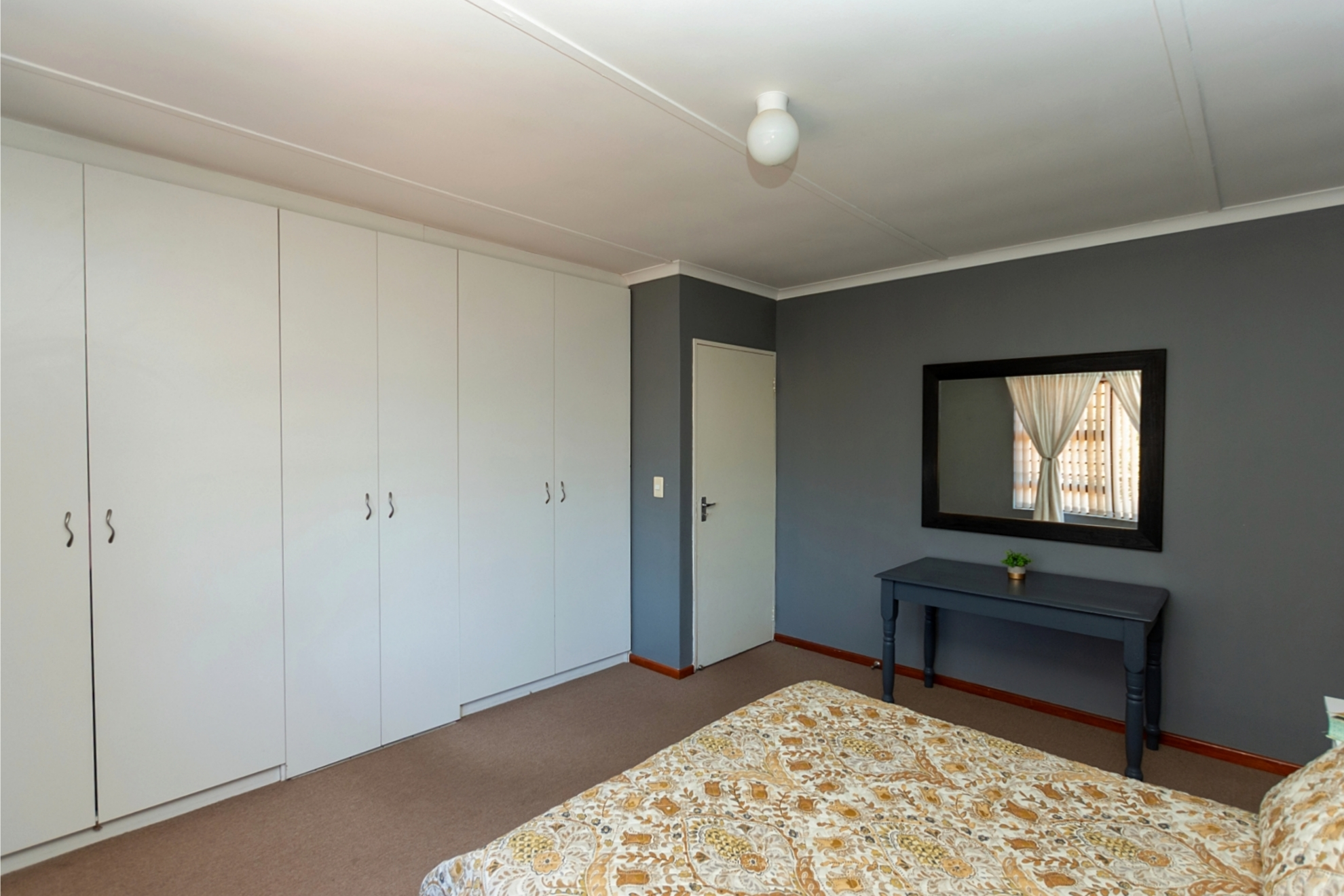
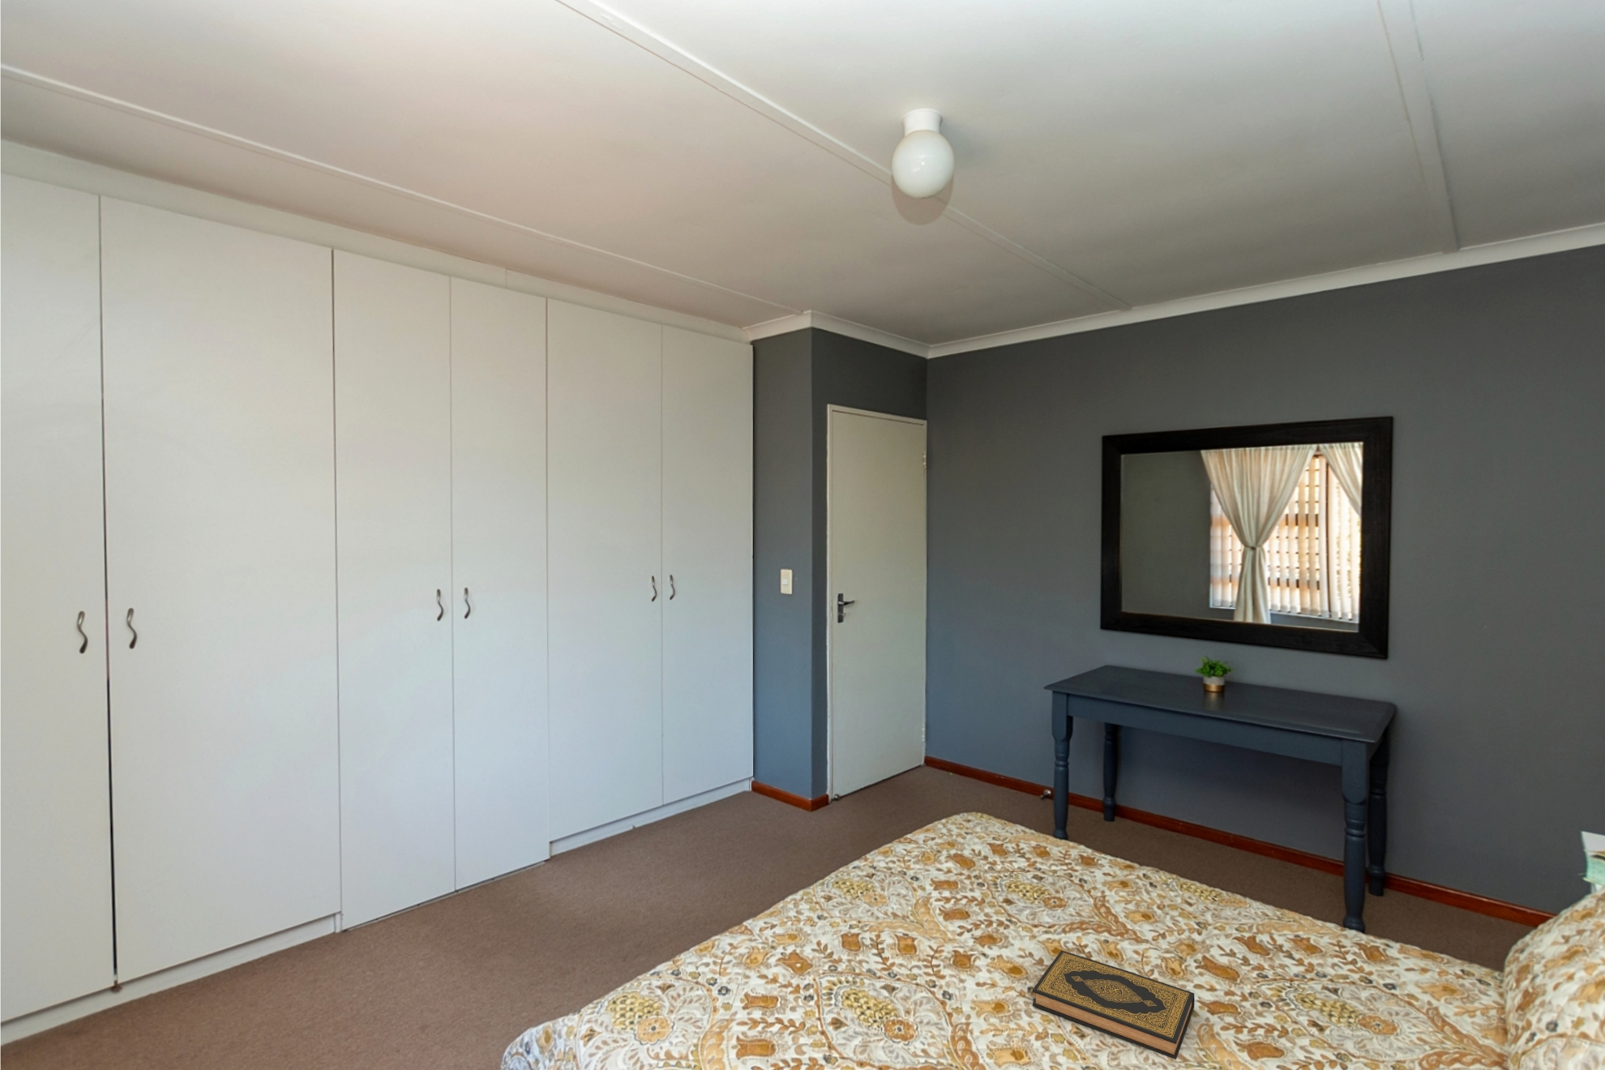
+ hardback book [1032,949,1195,1060]
